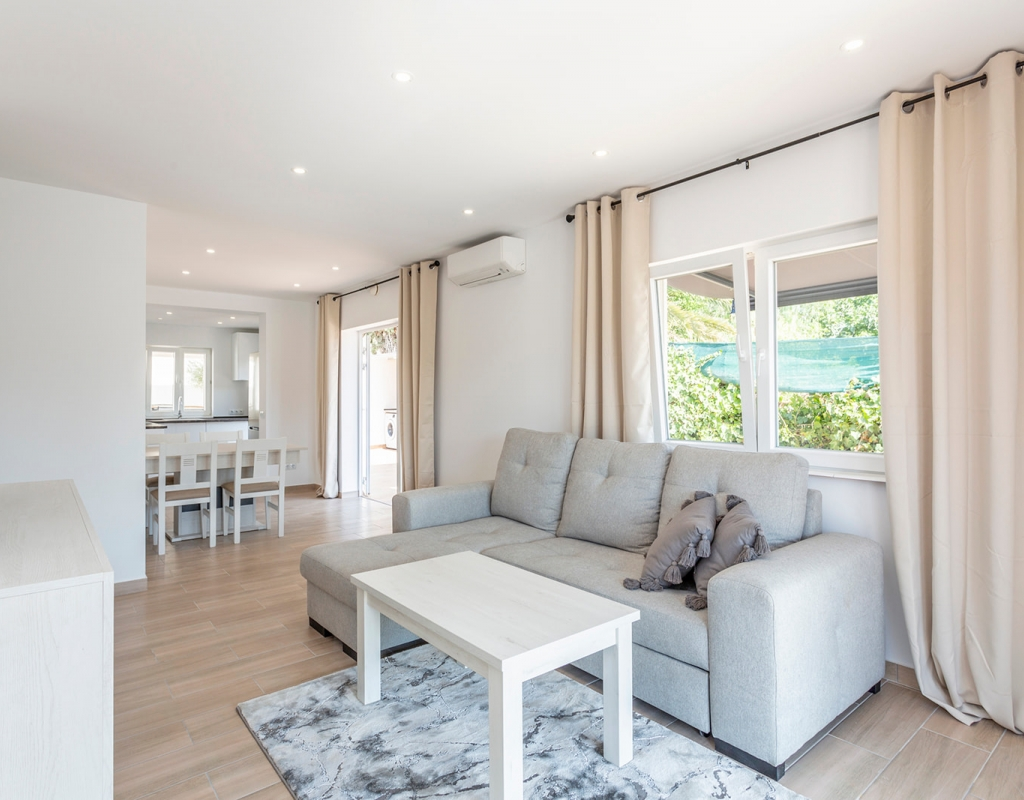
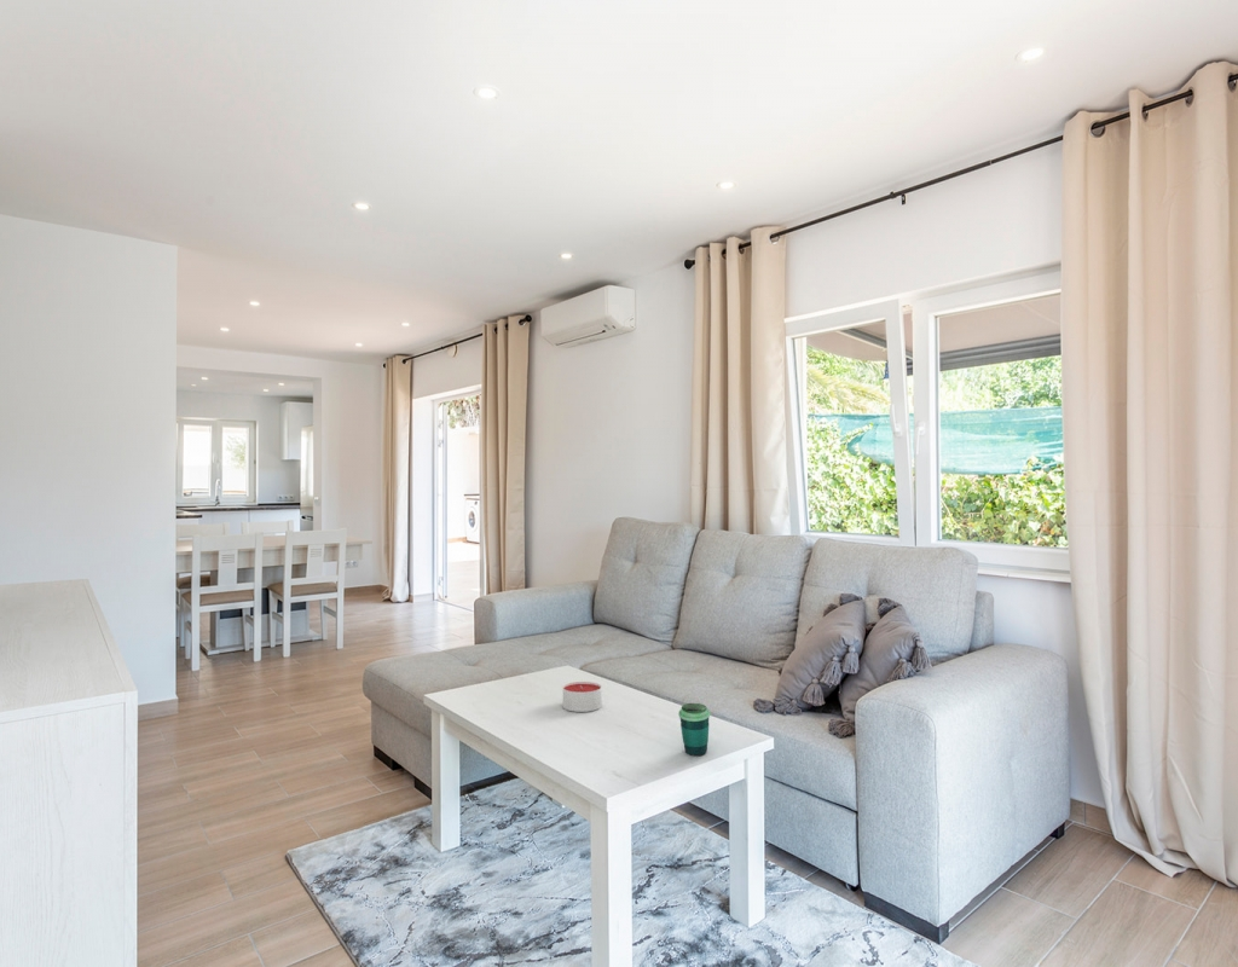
+ candle [562,681,602,713]
+ cup [678,702,711,757]
